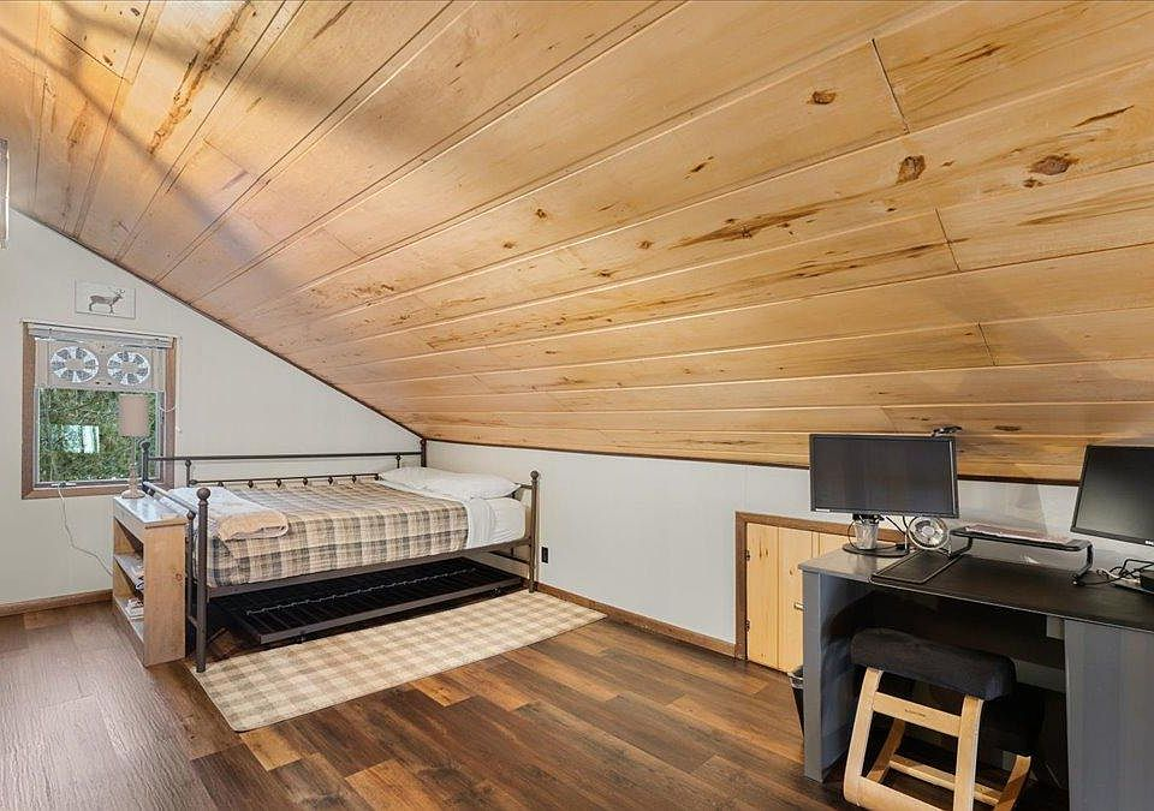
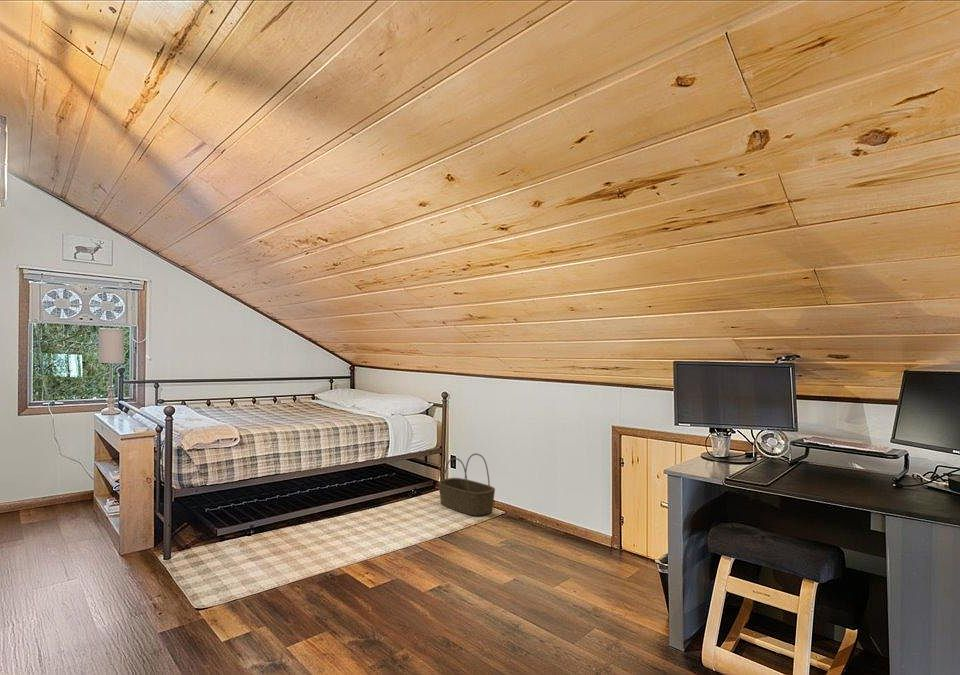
+ basket [437,452,496,517]
